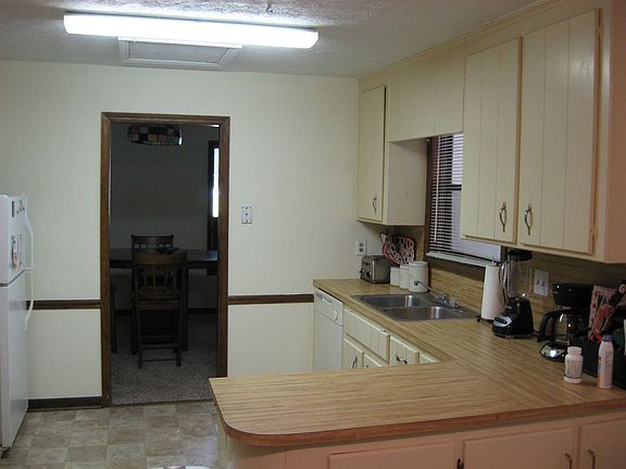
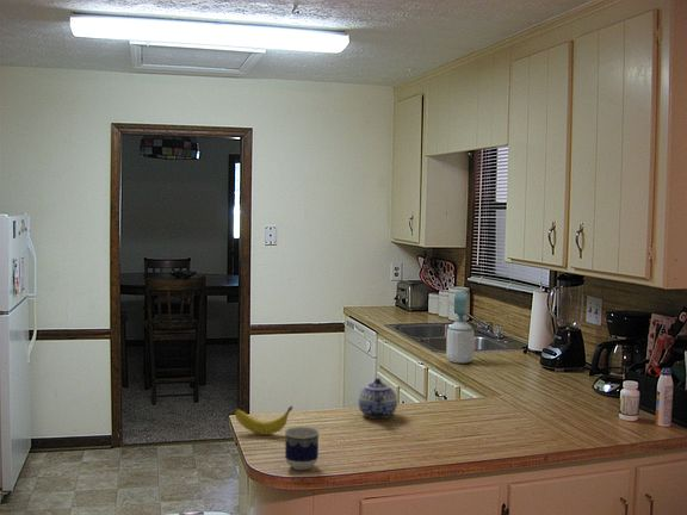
+ teapot [358,377,398,420]
+ soap bottle [445,292,476,365]
+ cup [284,426,321,471]
+ banana [234,404,295,436]
